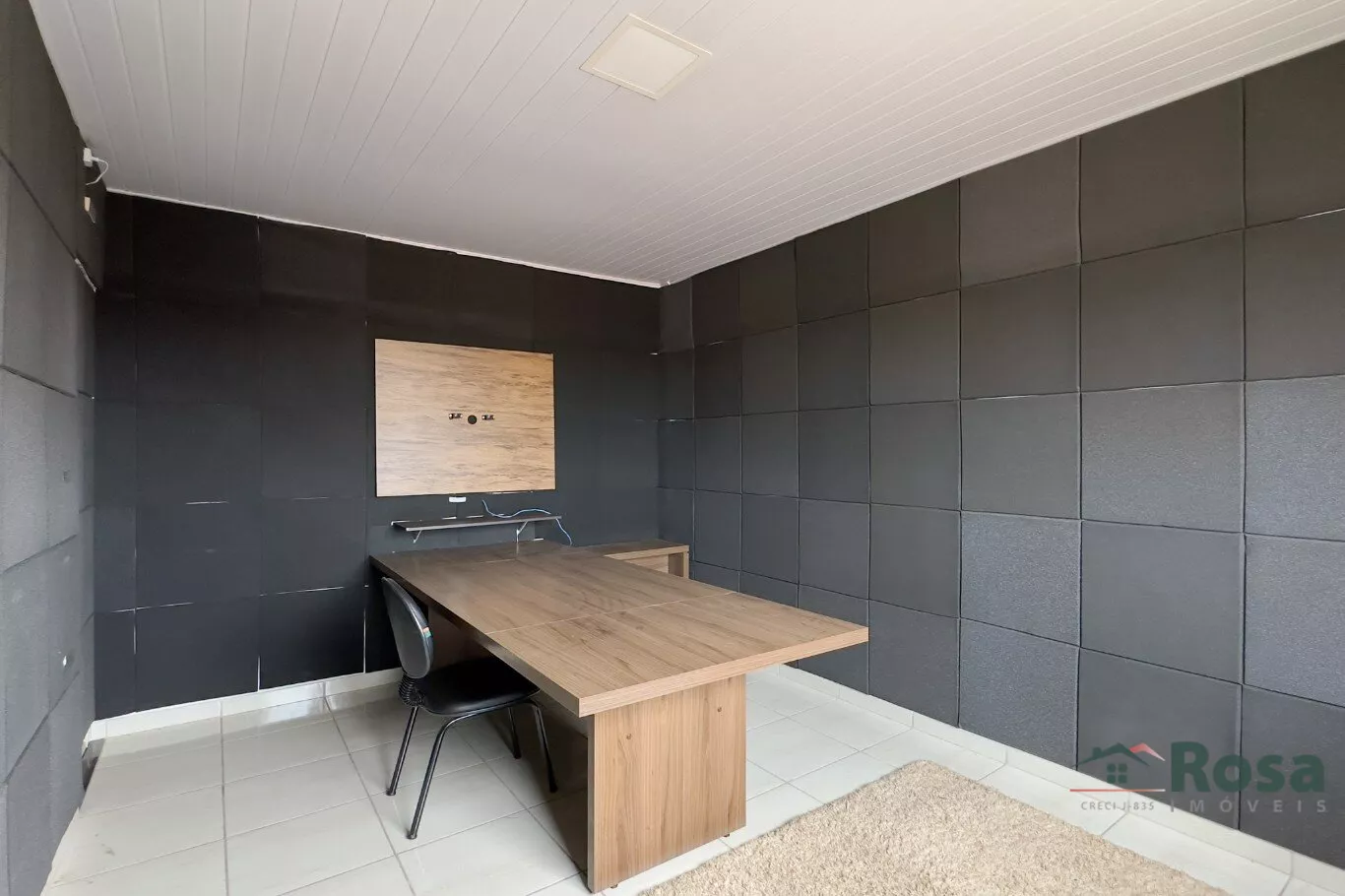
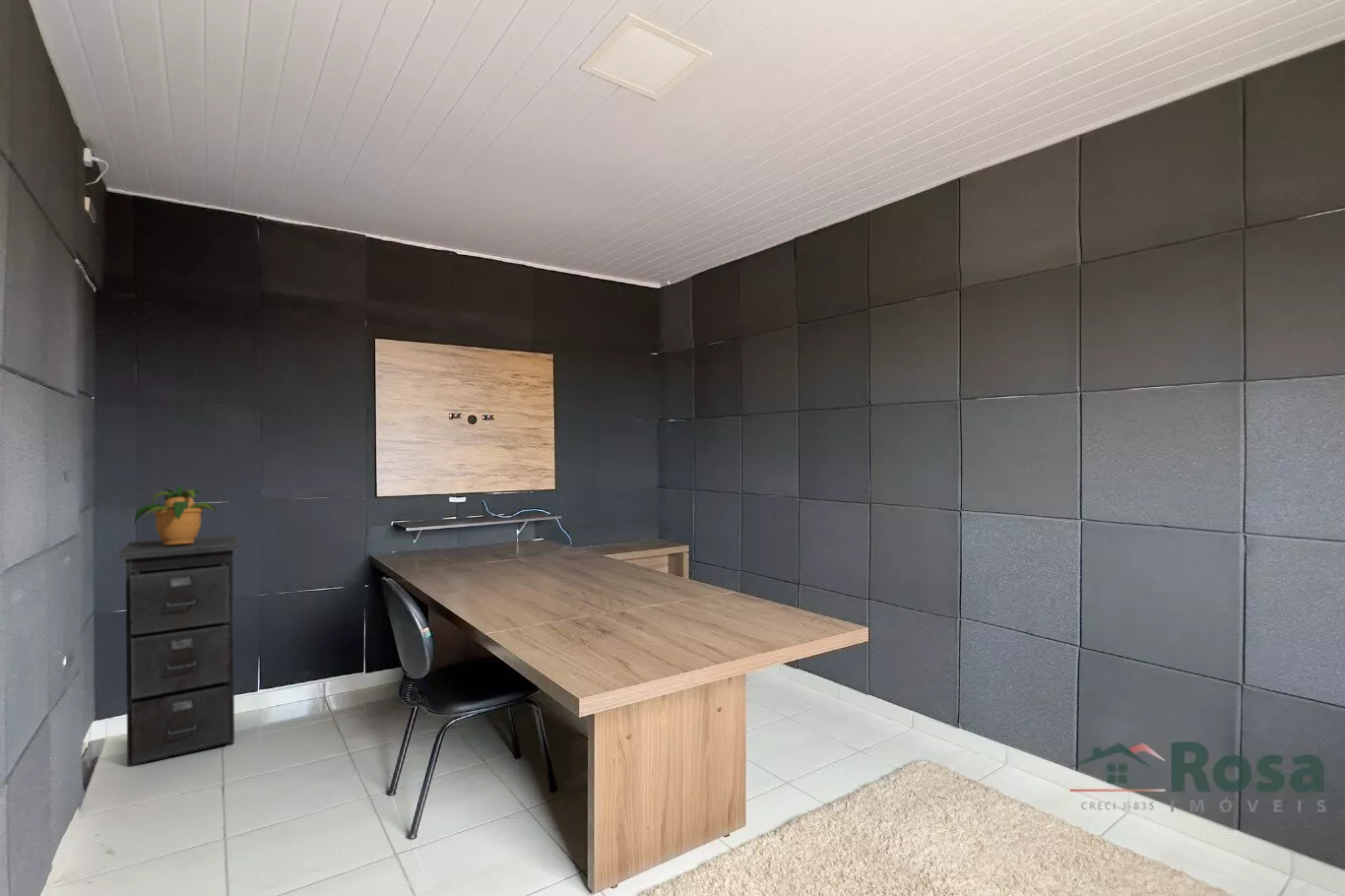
+ filing cabinet [117,534,240,768]
+ potted plant [133,484,218,544]
